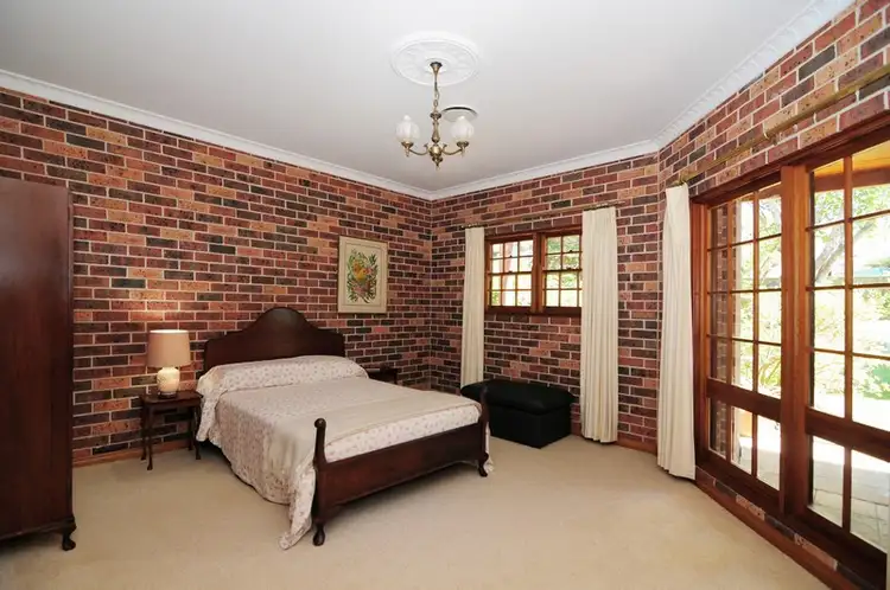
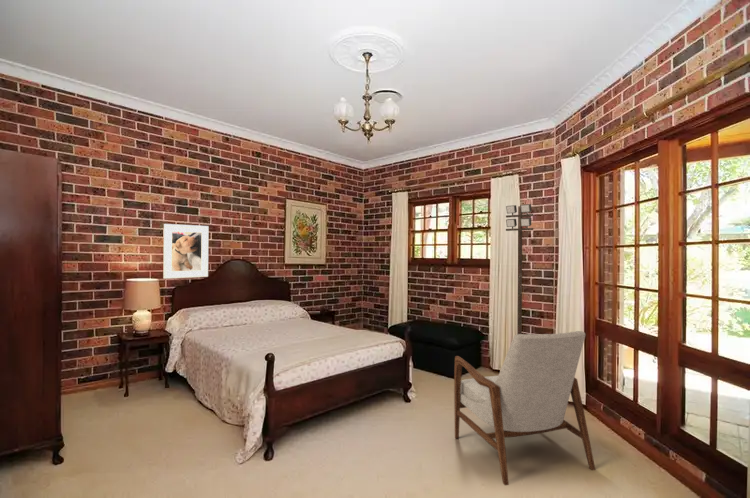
+ portable light tower [505,203,534,335]
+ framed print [162,223,209,280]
+ armchair [453,330,596,486]
